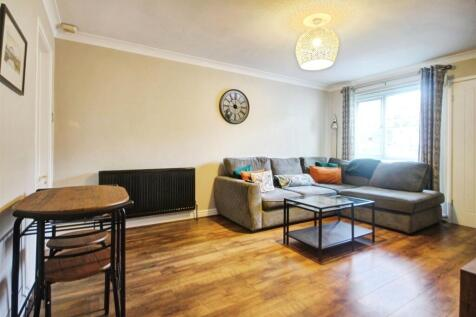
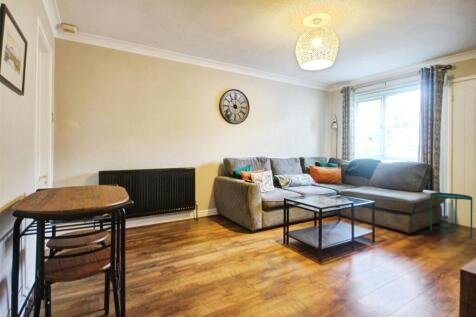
+ side table [429,192,473,240]
